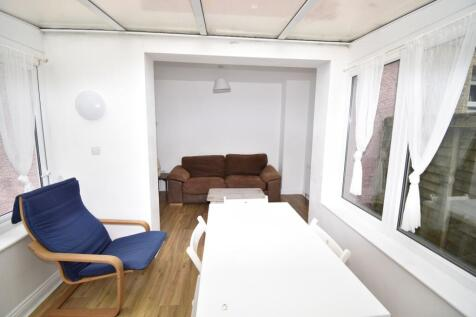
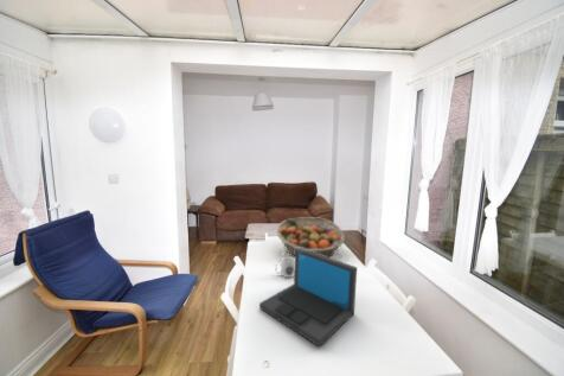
+ laptop [258,248,358,348]
+ mug [274,255,295,279]
+ fruit basket [276,216,346,257]
